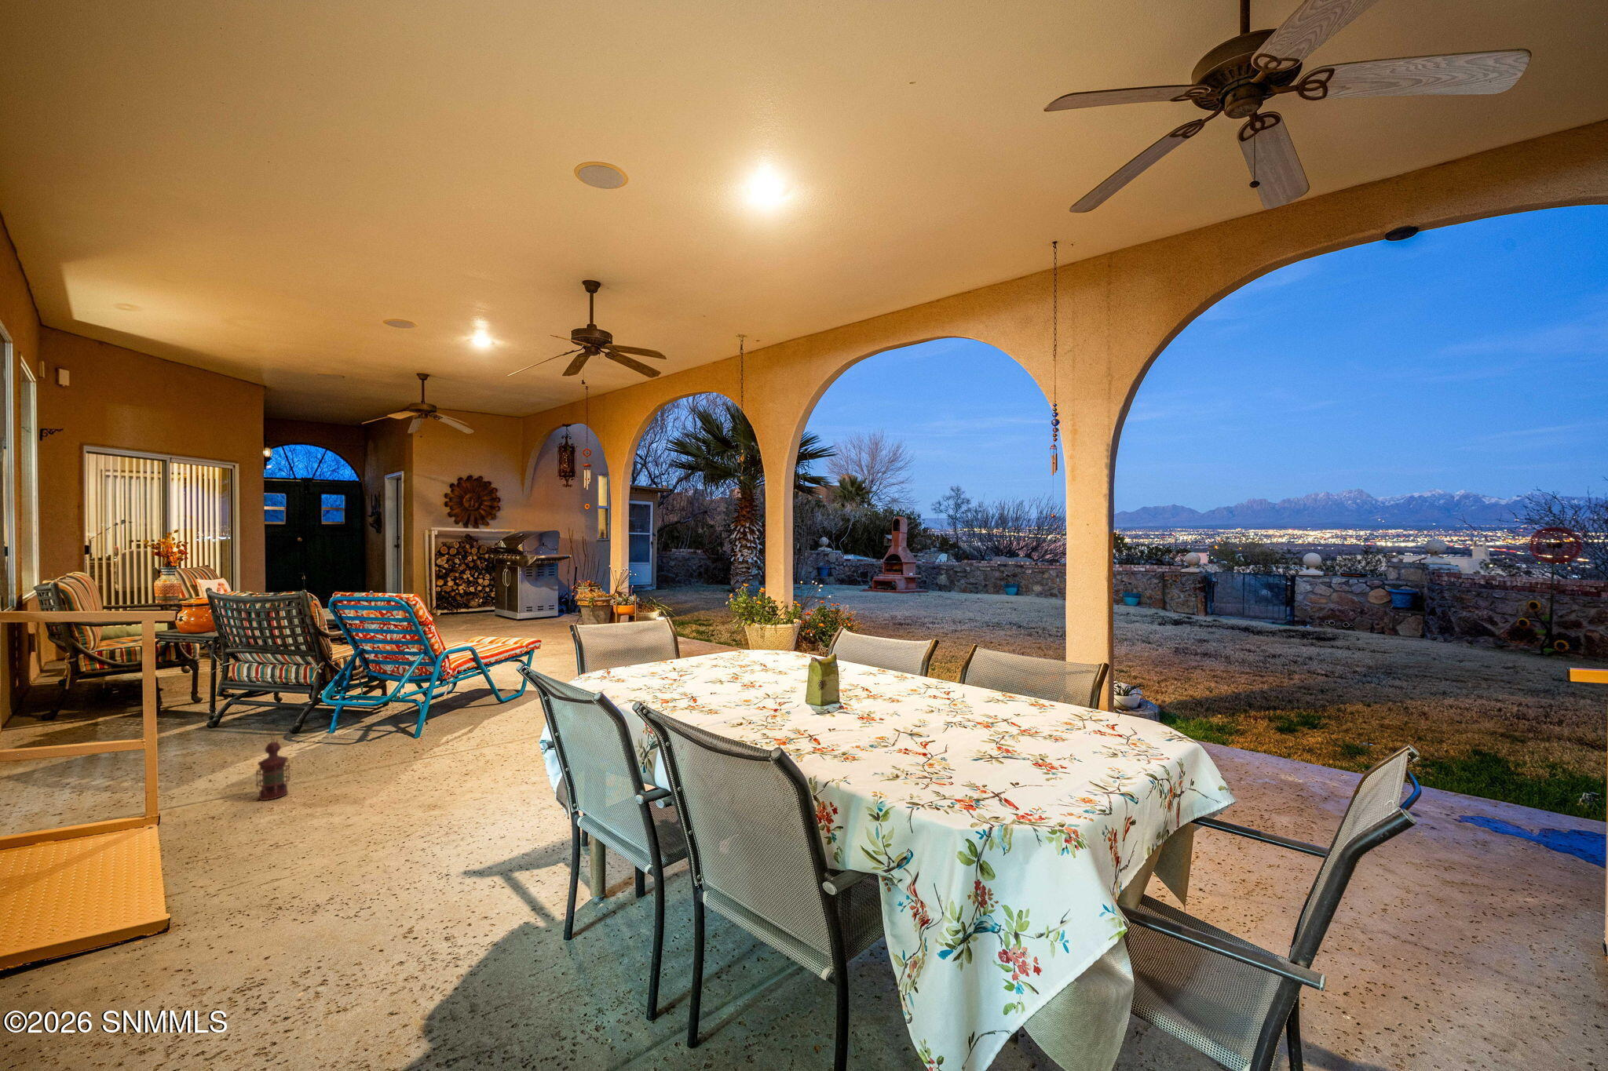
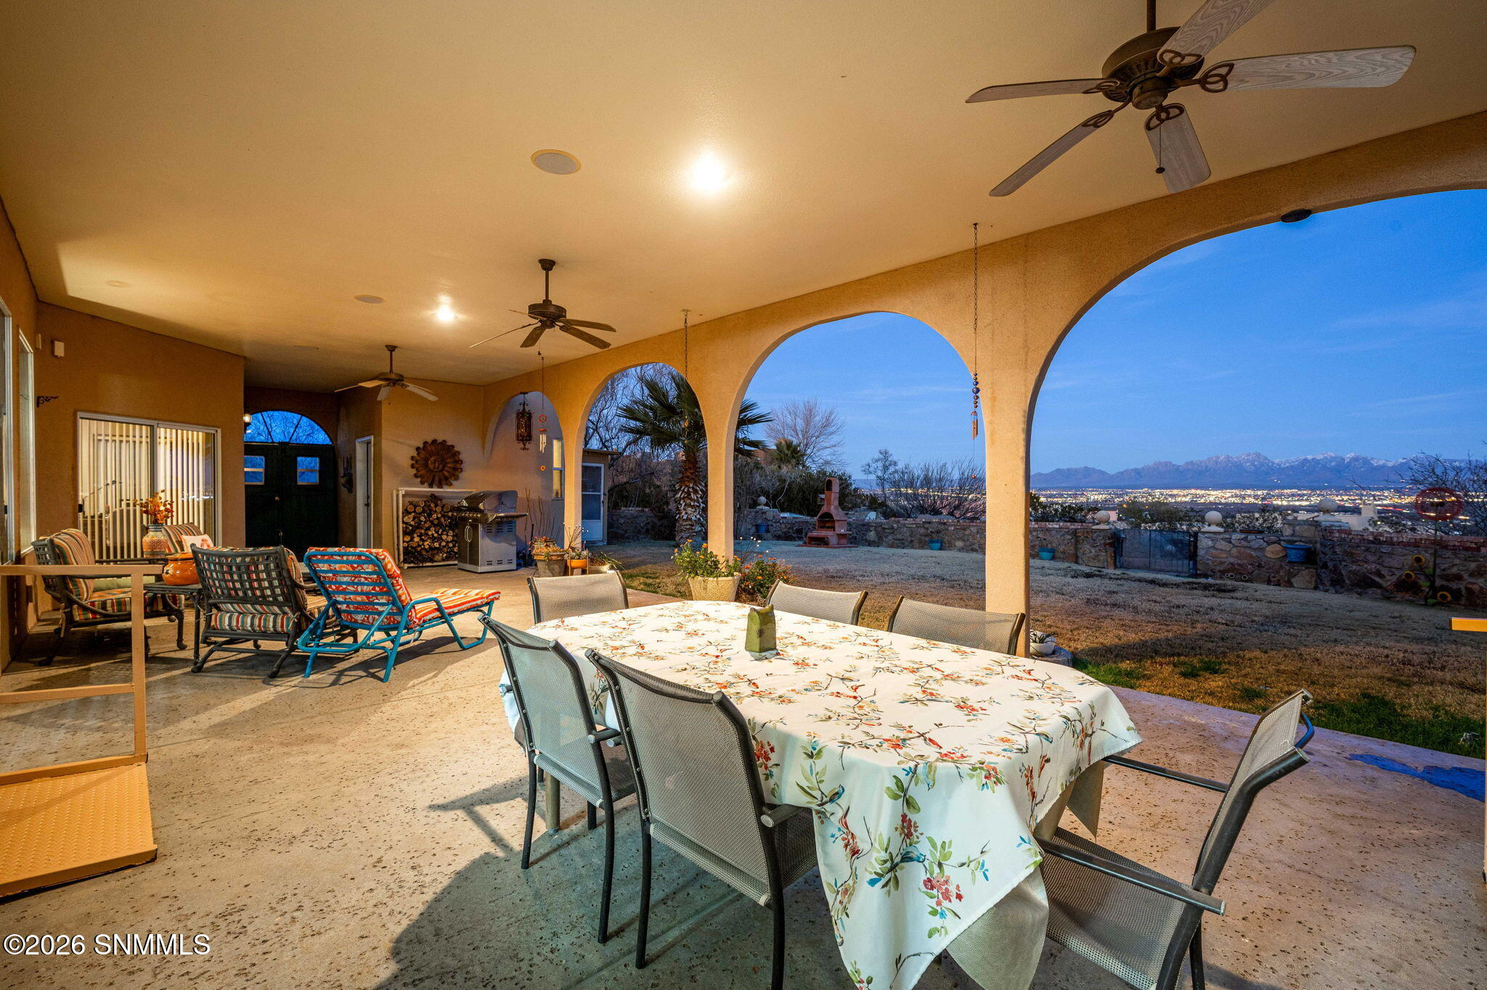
- lantern [255,728,292,801]
